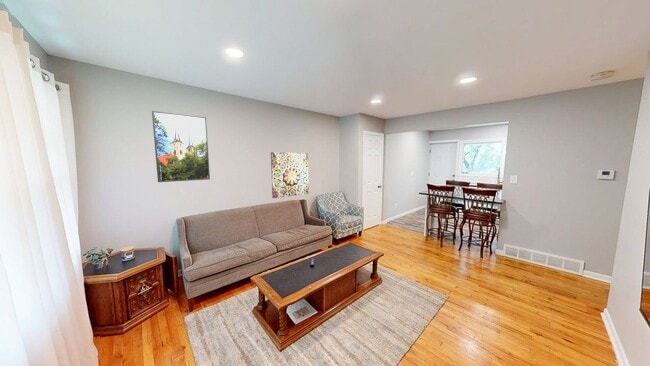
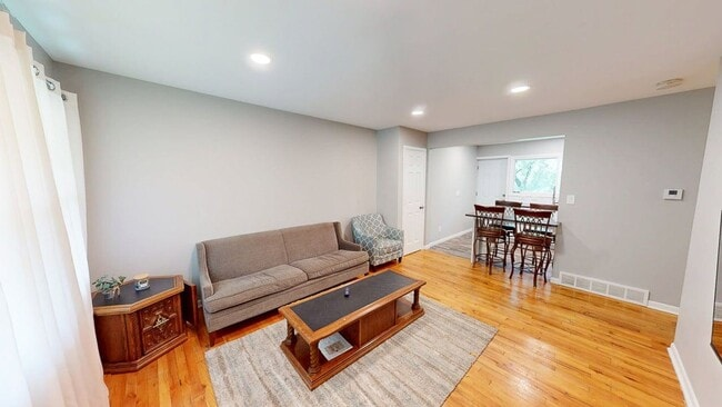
- wall art [270,151,310,199]
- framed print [151,110,211,183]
